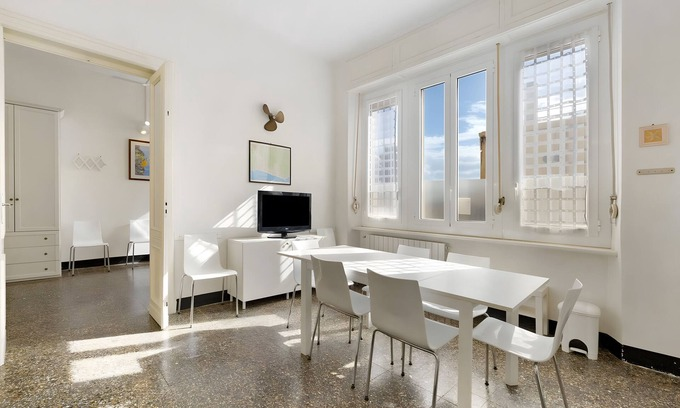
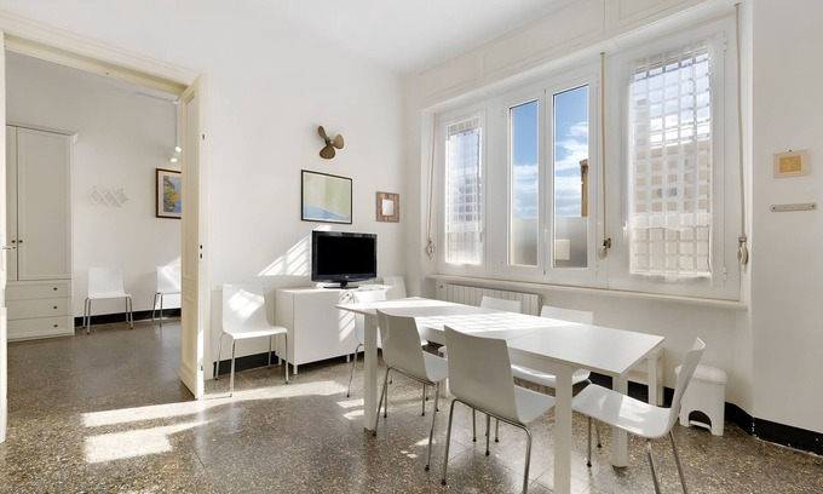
+ home mirror [375,190,401,224]
